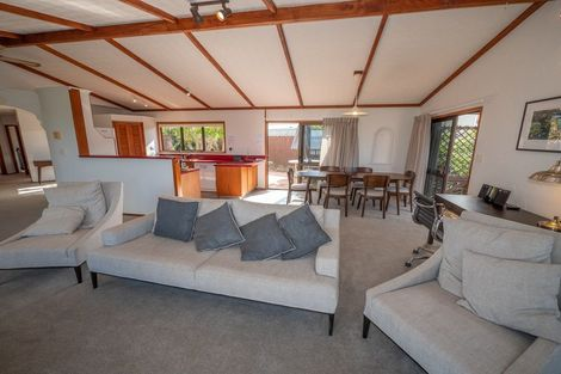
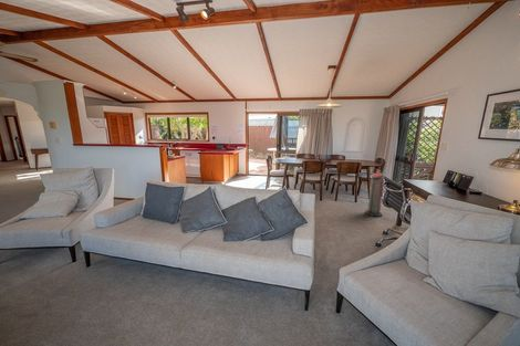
+ air purifier [364,171,385,218]
